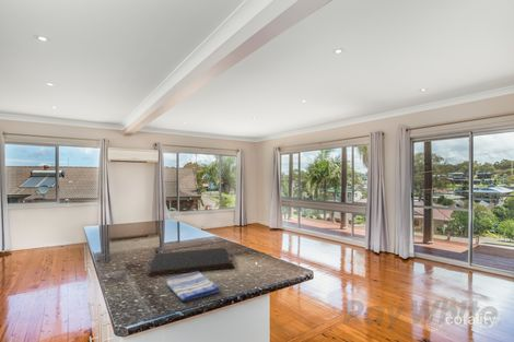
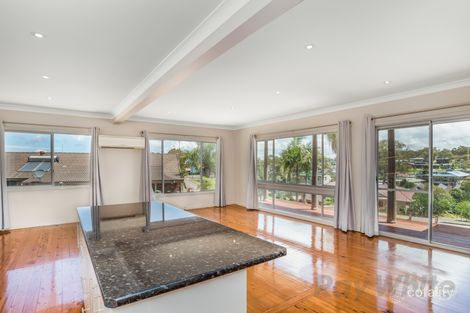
- dish towel [165,271,221,303]
- cutting board [148,247,236,278]
